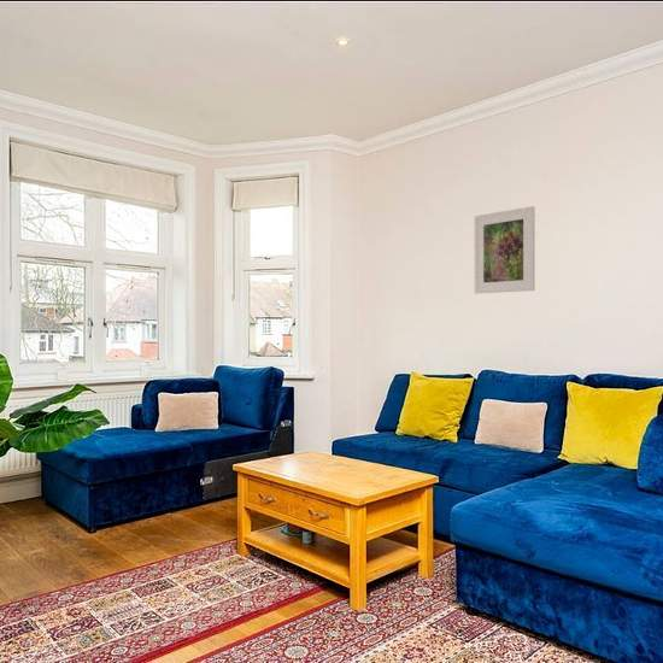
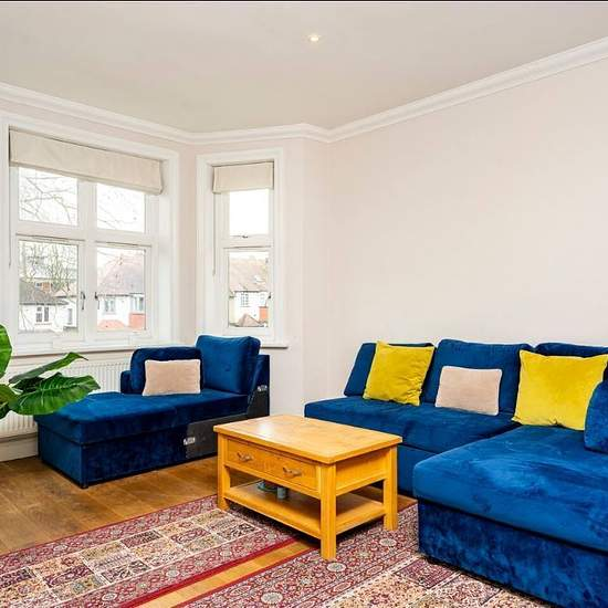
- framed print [474,205,536,295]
